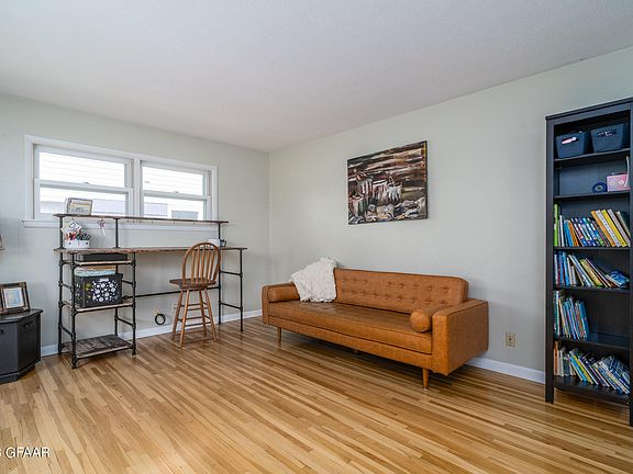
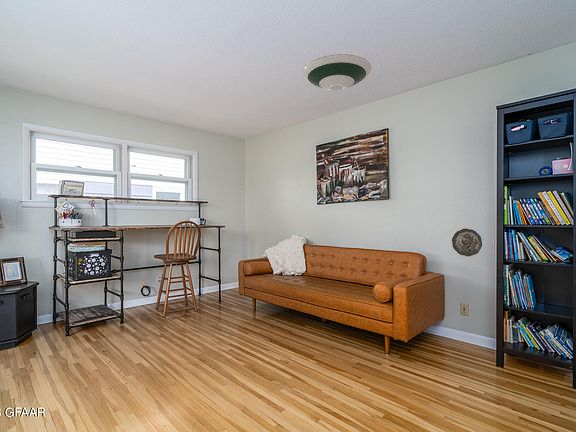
+ decorative plate [451,228,483,257]
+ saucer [302,53,373,92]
